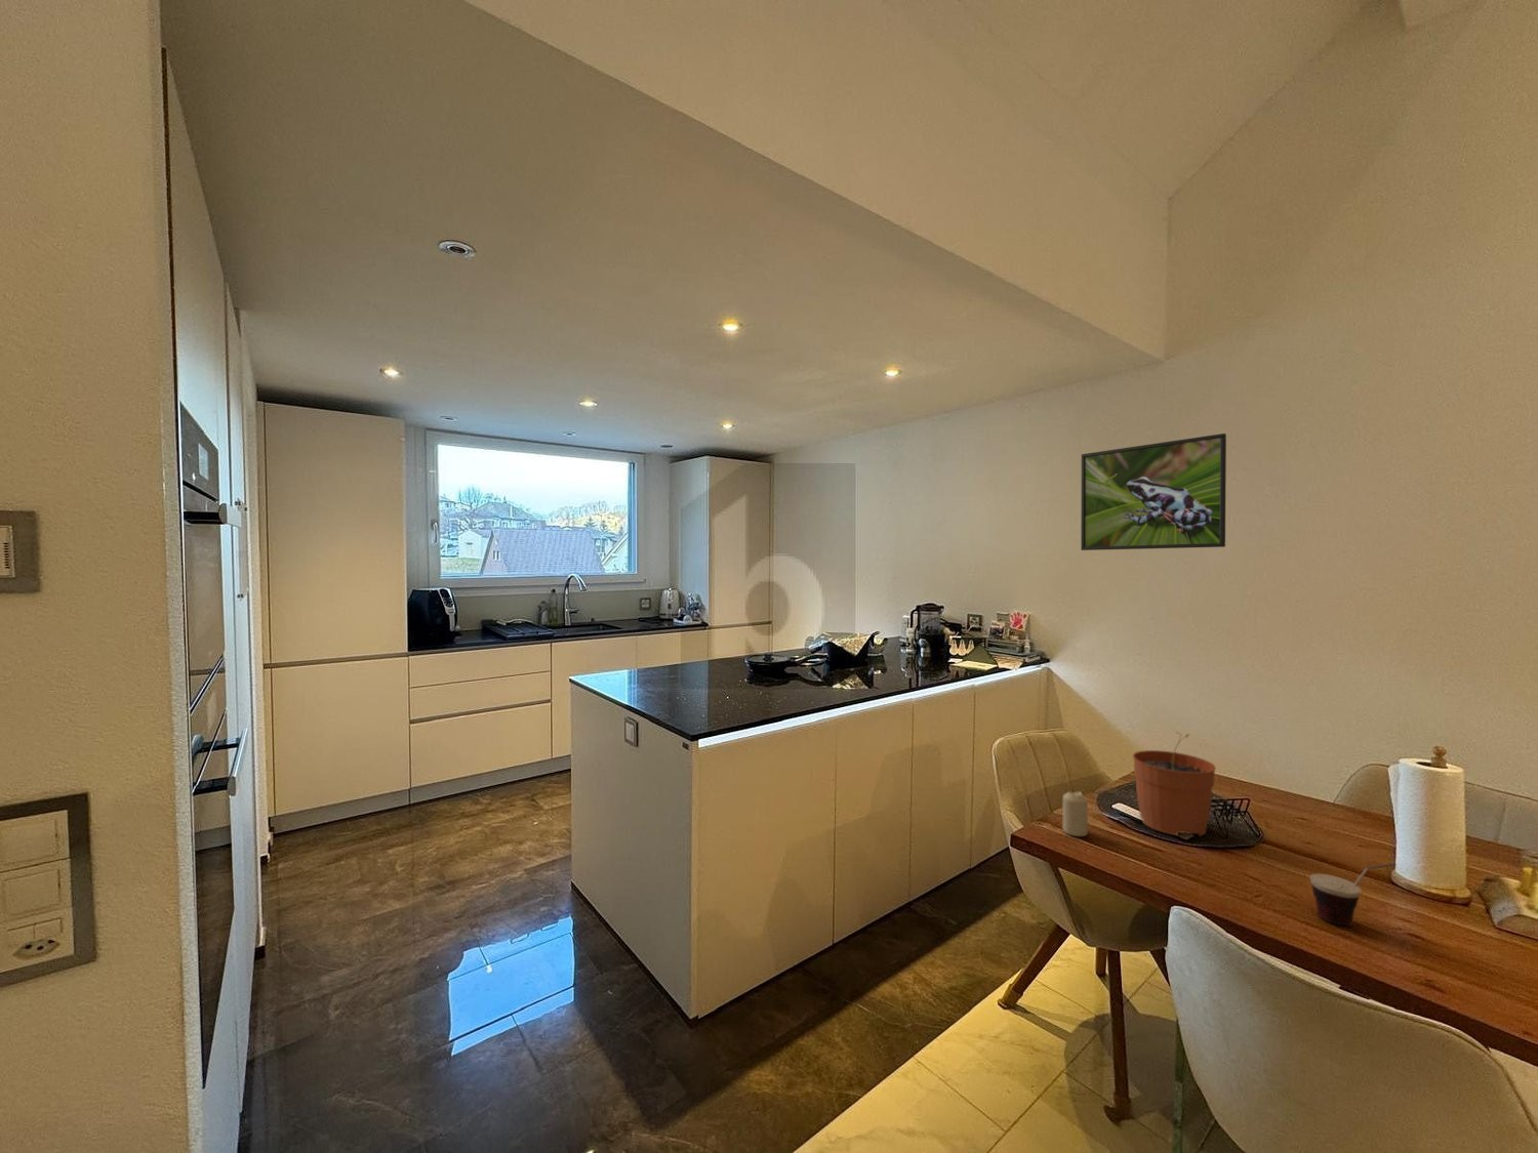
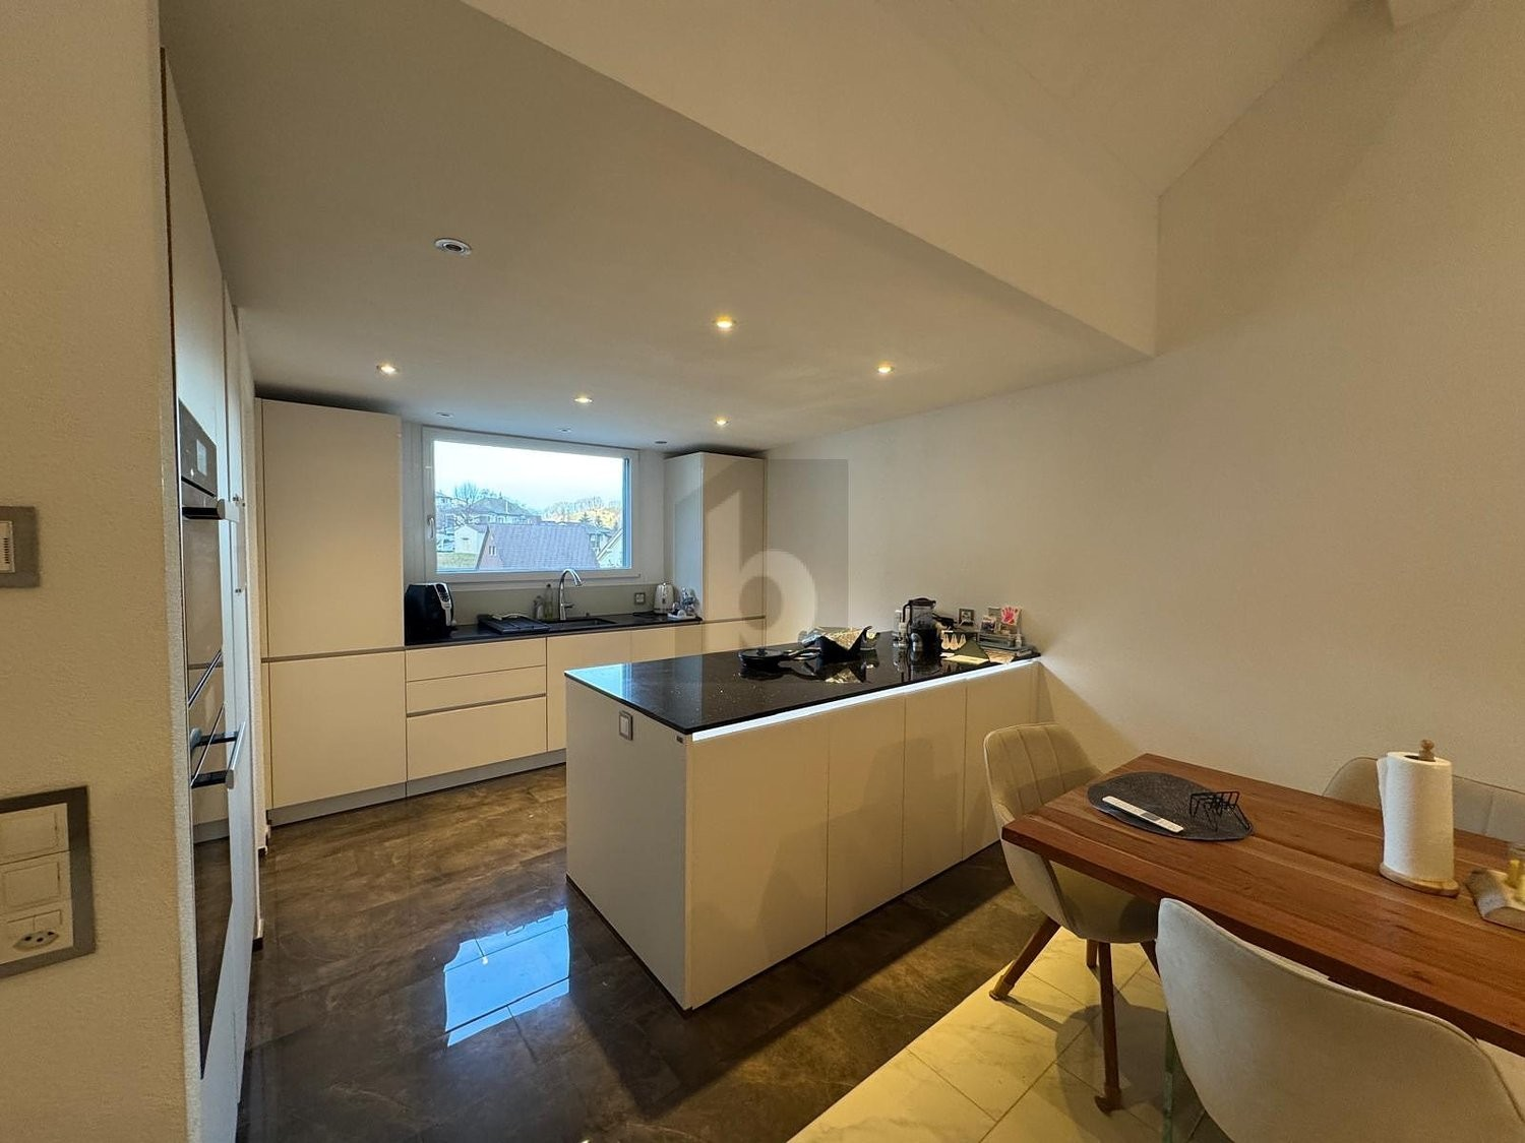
- plant pot [1132,730,1217,837]
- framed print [1080,432,1227,551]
- candle [1062,790,1089,837]
- cup [1309,862,1396,927]
